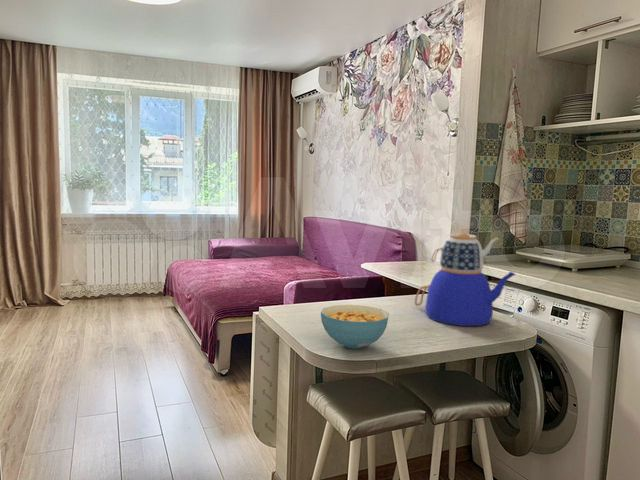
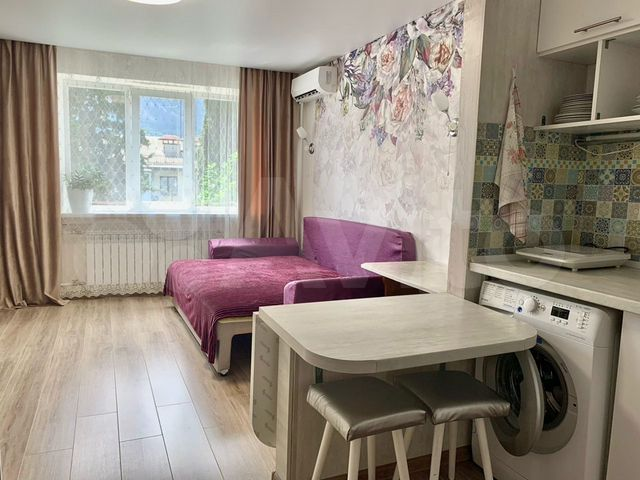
- cereal bowl [320,304,390,350]
- teapot [414,228,517,327]
